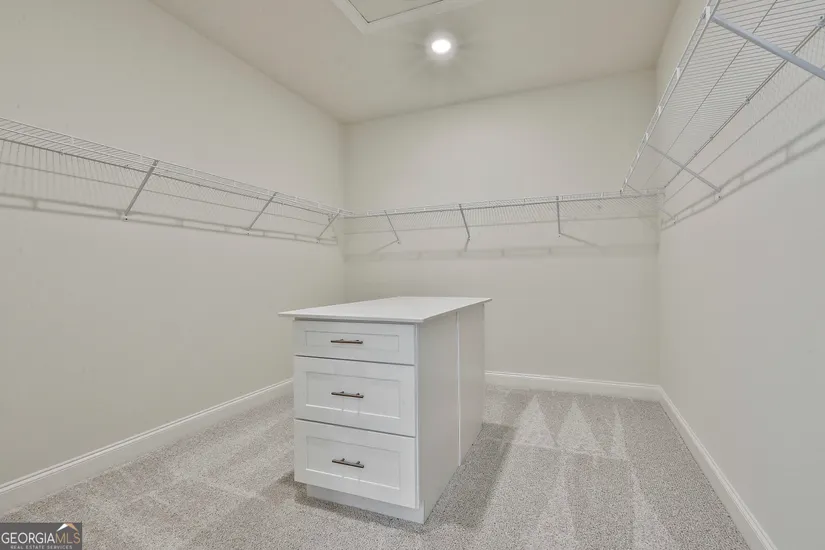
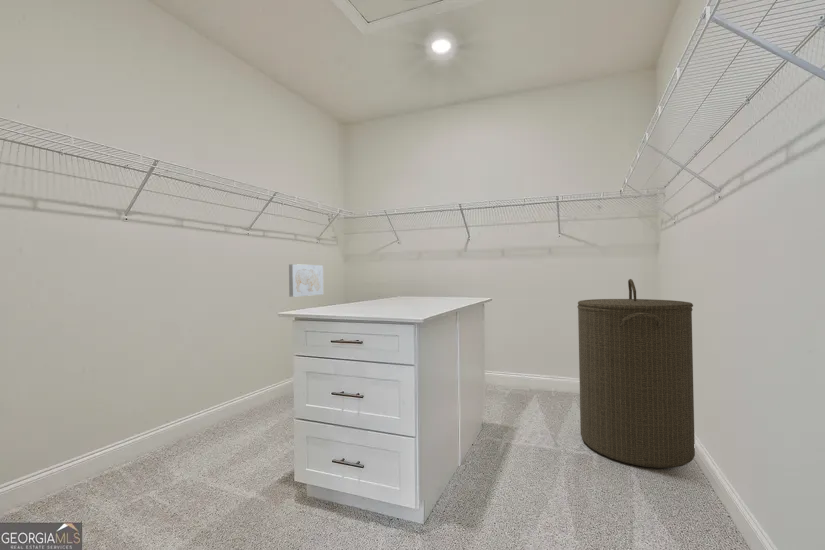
+ wall art [288,263,324,298]
+ laundry hamper [576,278,696,469]
